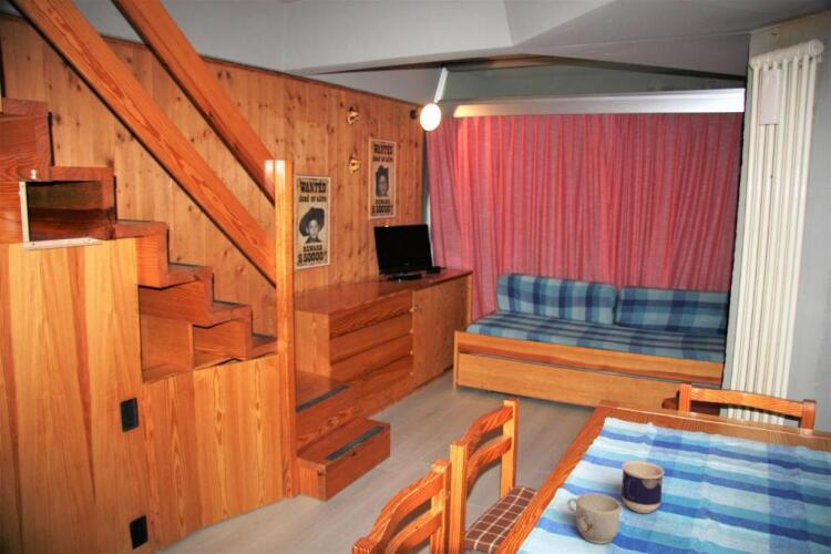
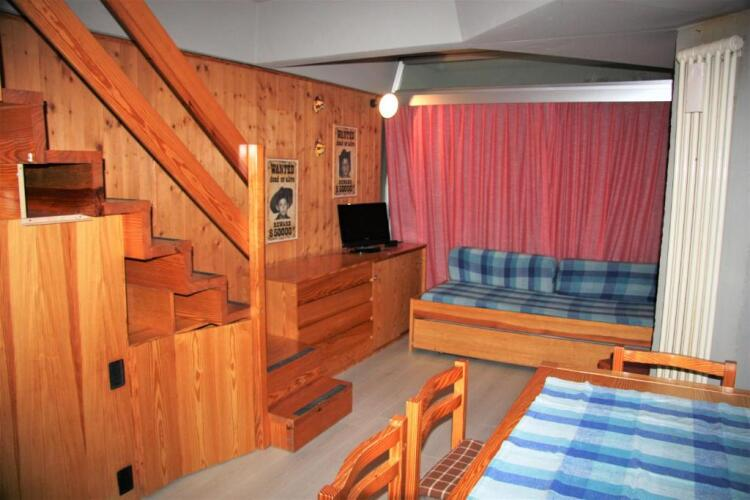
- cup [620,460,665,514]
- mug [566,492,622,545]
